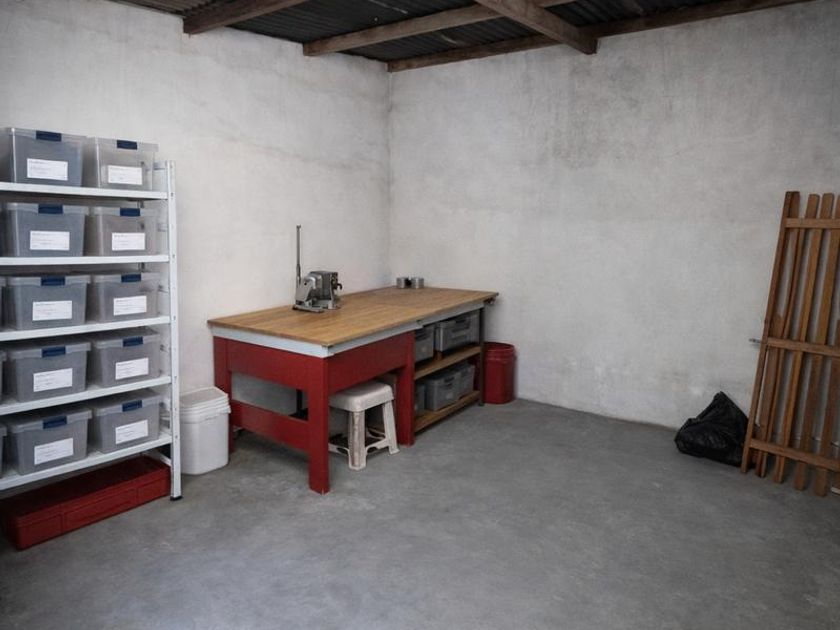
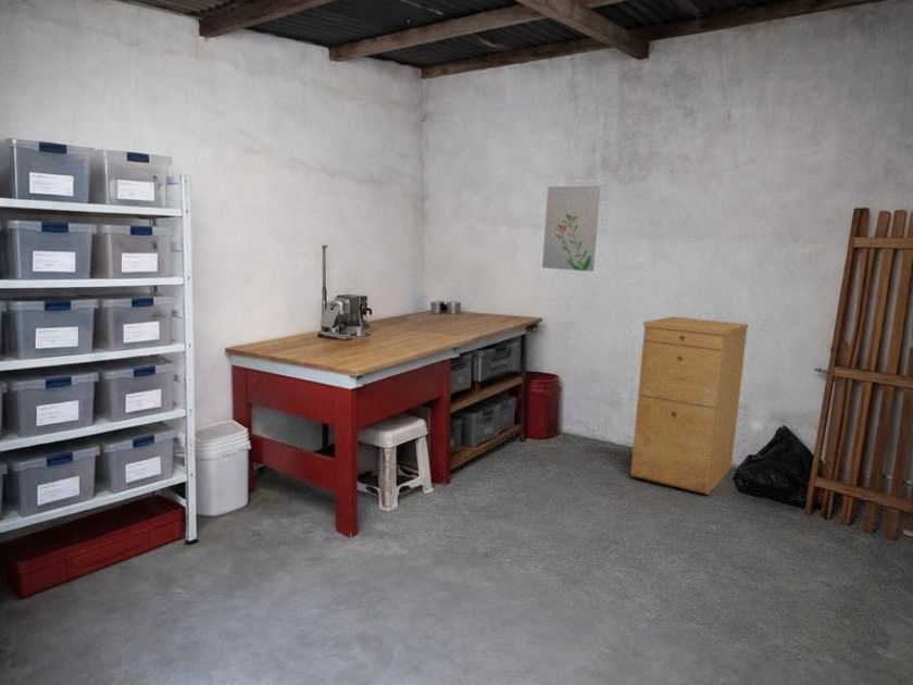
+ filing cabinet [629,315,749,496]
+ wall art [541,185,601,273]
